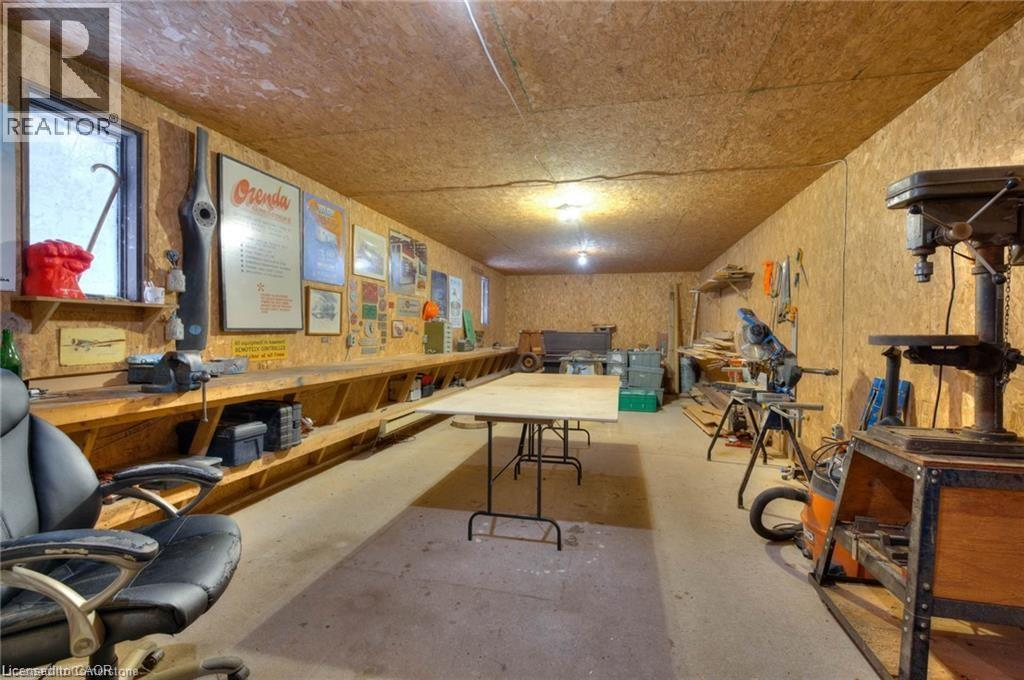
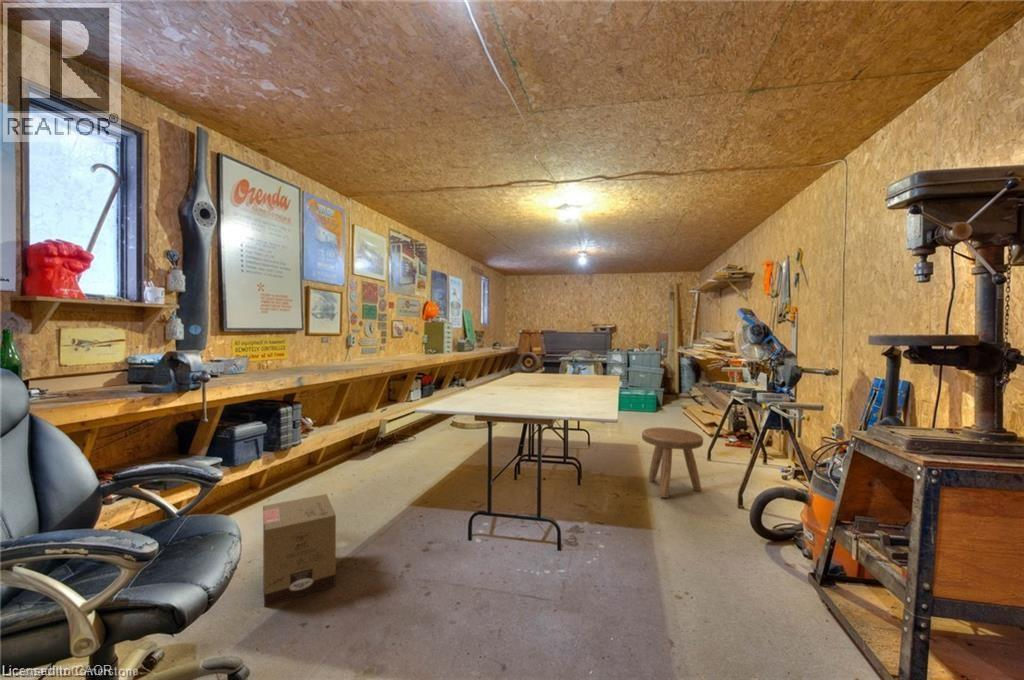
+ stool [641,426,704,499]
+ cardboard box [262,493,337,608]
